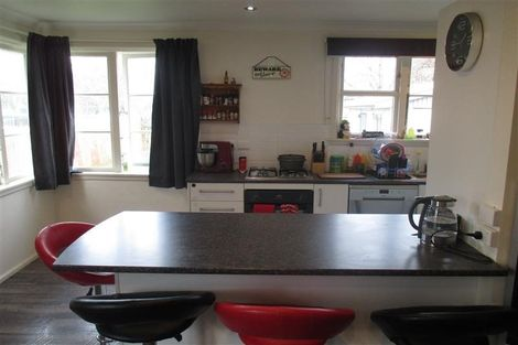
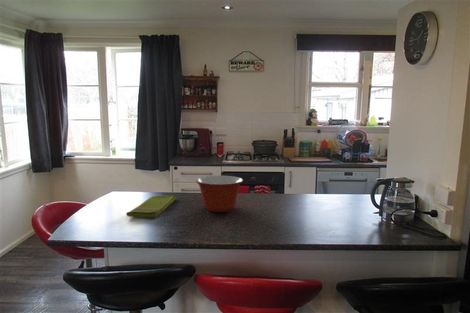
+ mixing bowl [195,175,244,213]
+ dish towel [125,194,177,218]
